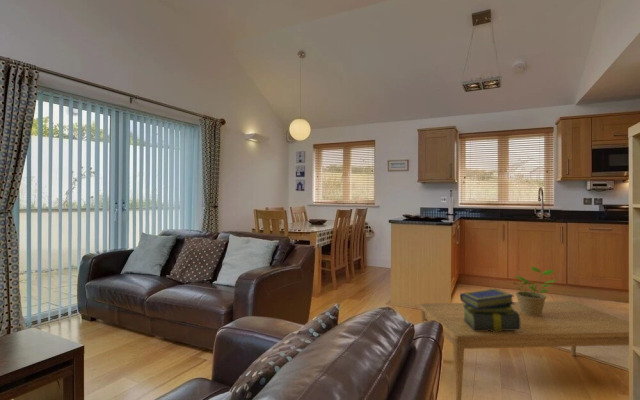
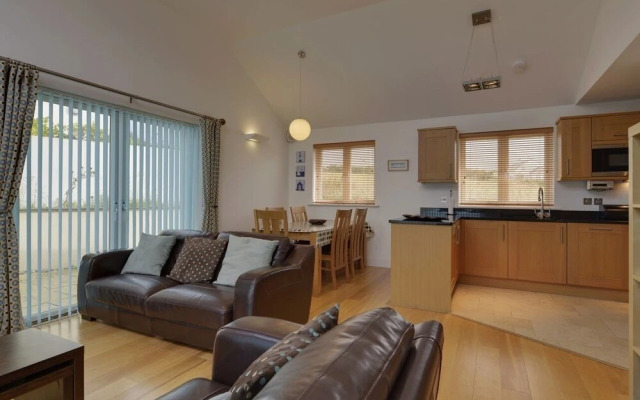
- stack of books [459,288,521,332]
- coffee table [419,300,630,400]
- potted plant [511,266,558,316]
